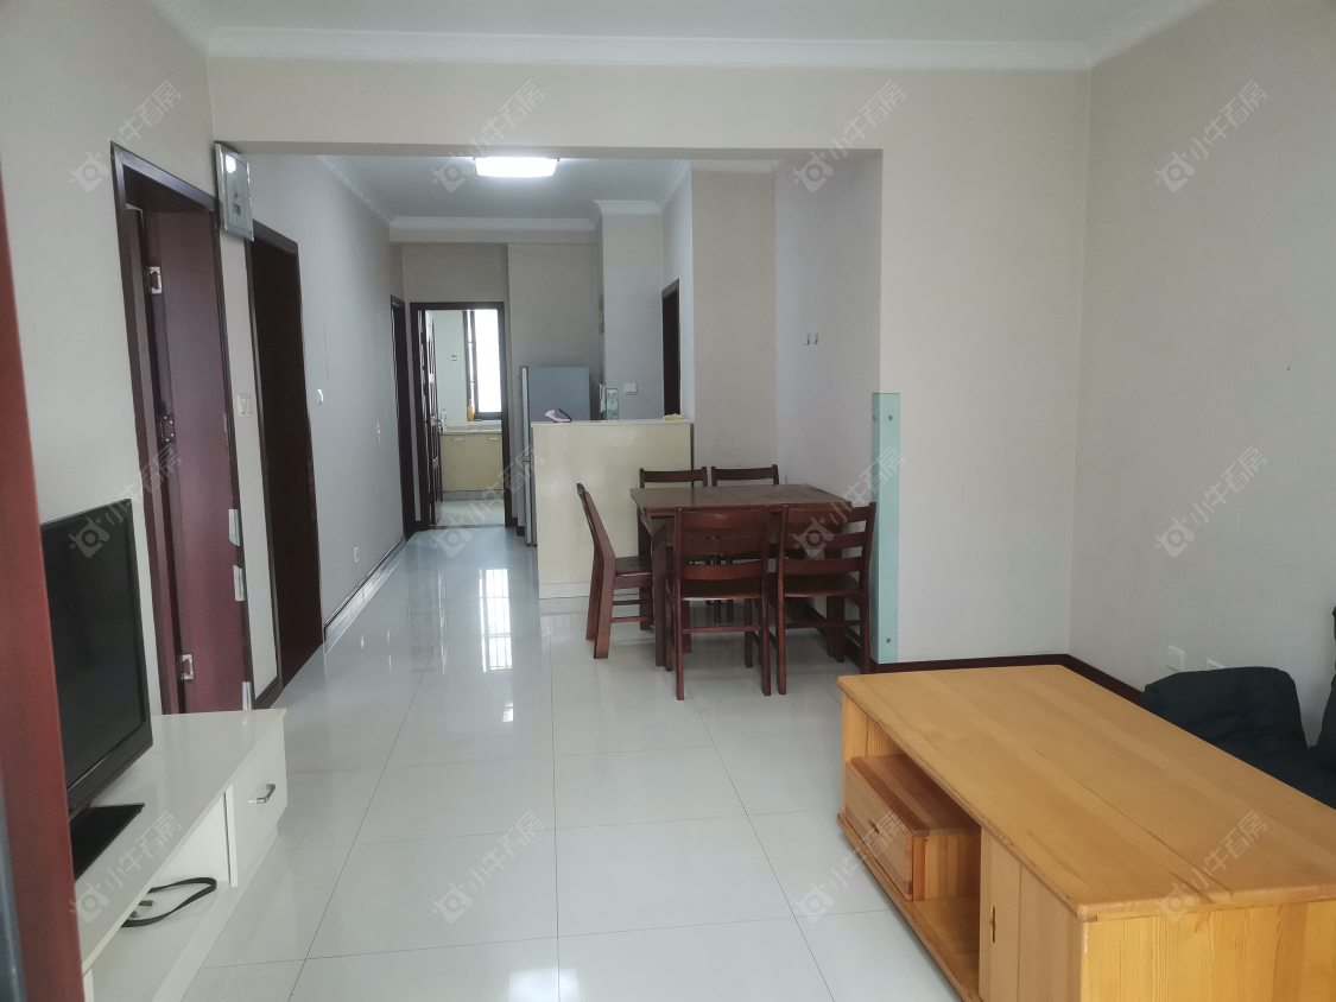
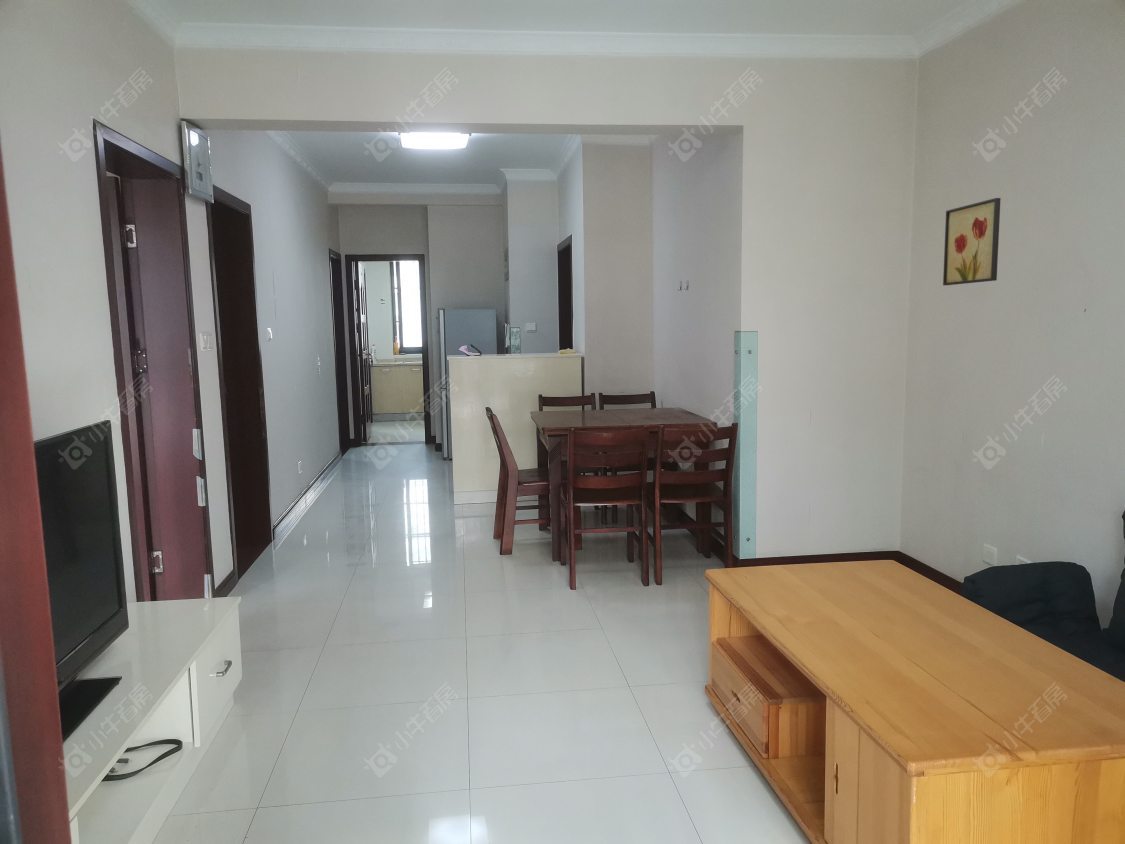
+ wall art [942,197,1002,286]
